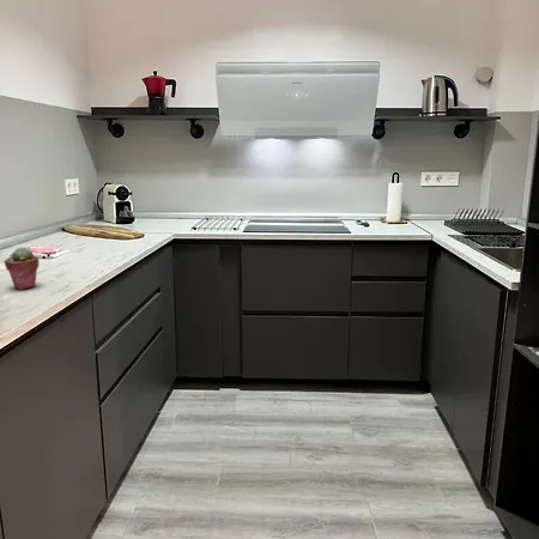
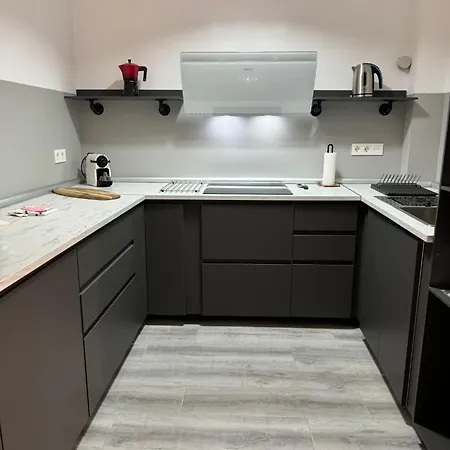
- potted succulent [2,246,41,290]
